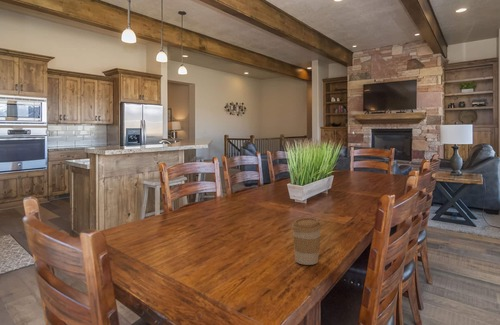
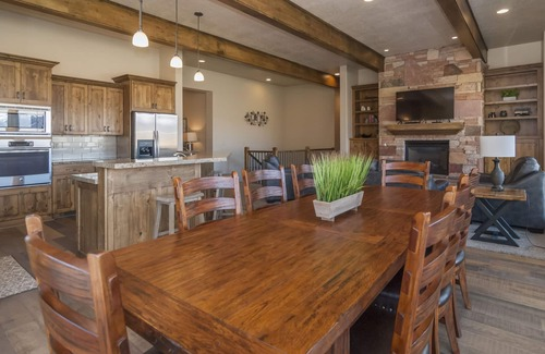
- coffee cup [291,217,323,266]
